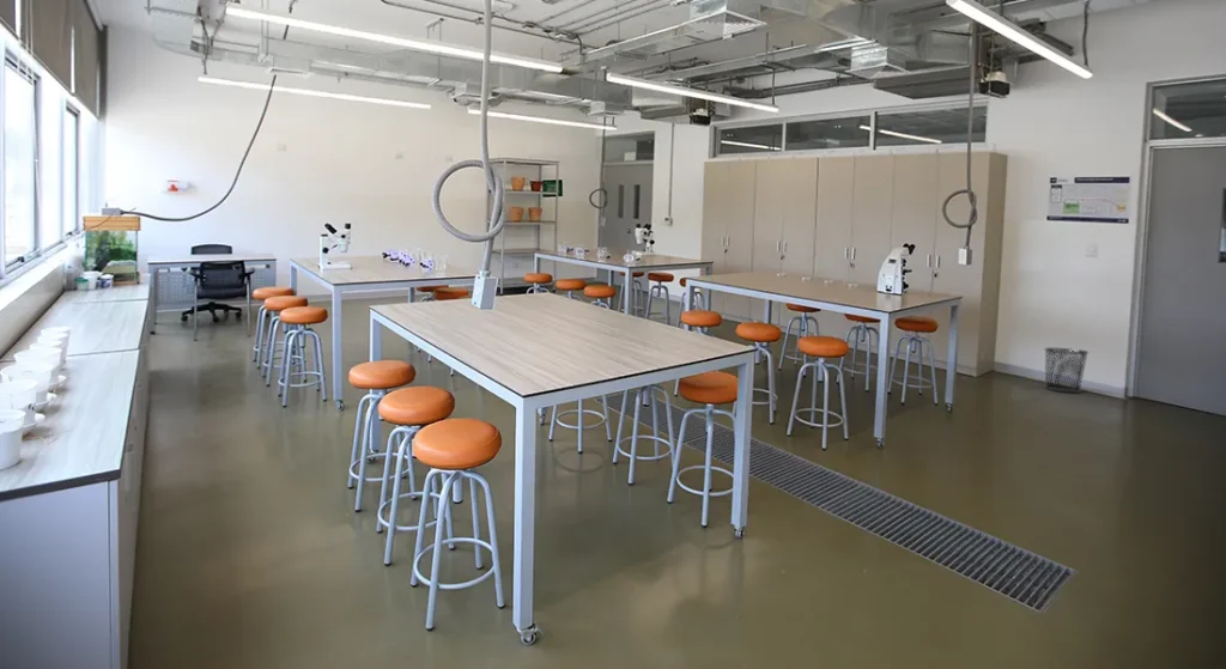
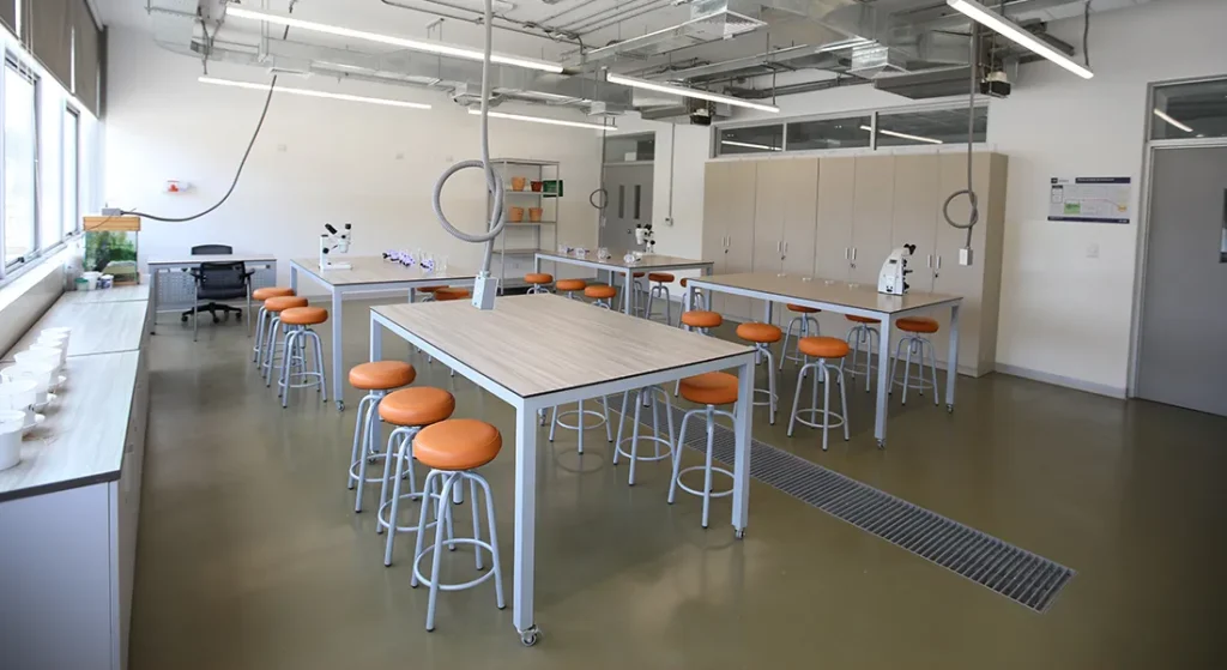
- waste bin [1043,347,1090,394]
